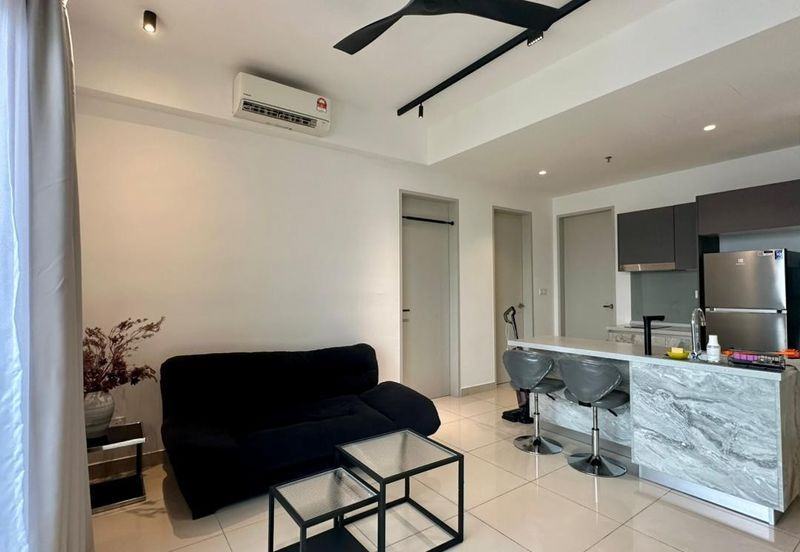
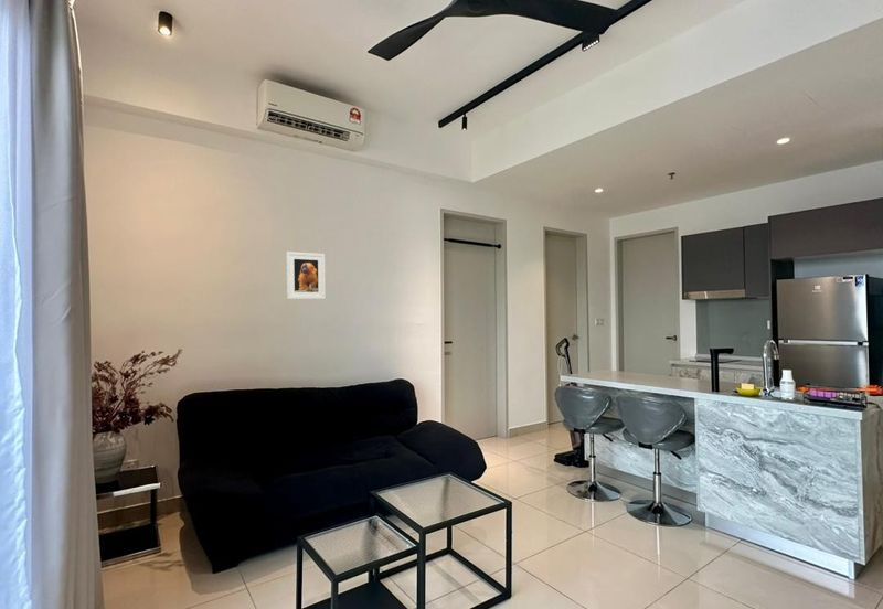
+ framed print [285,250,327,300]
